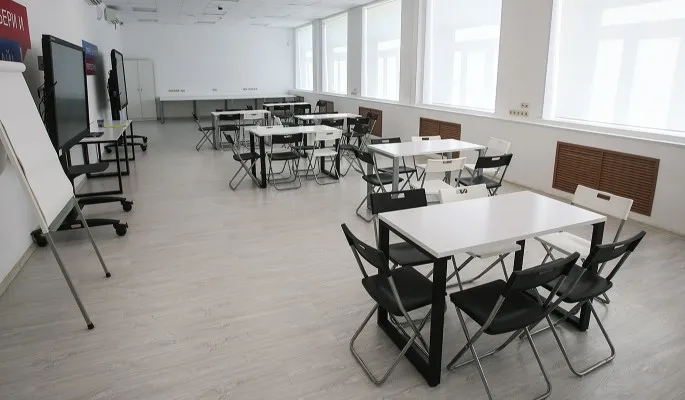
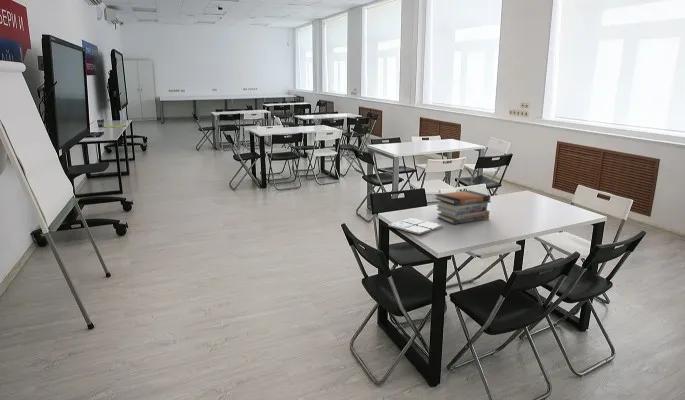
+ book stack [434,189,492,225]
+ drink coaster [387,217,444,236]
